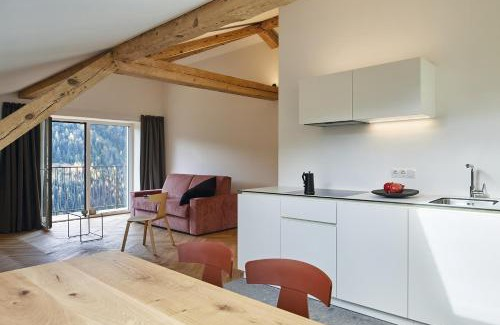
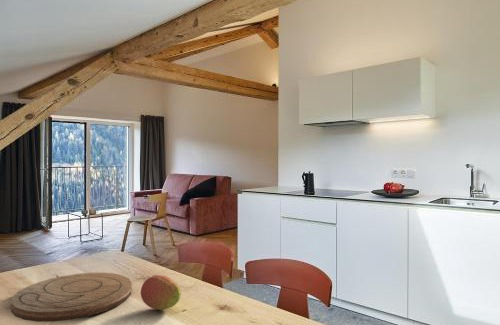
+ fruit [139,274,182,311]
+ cutting board [10,272,133,323]
